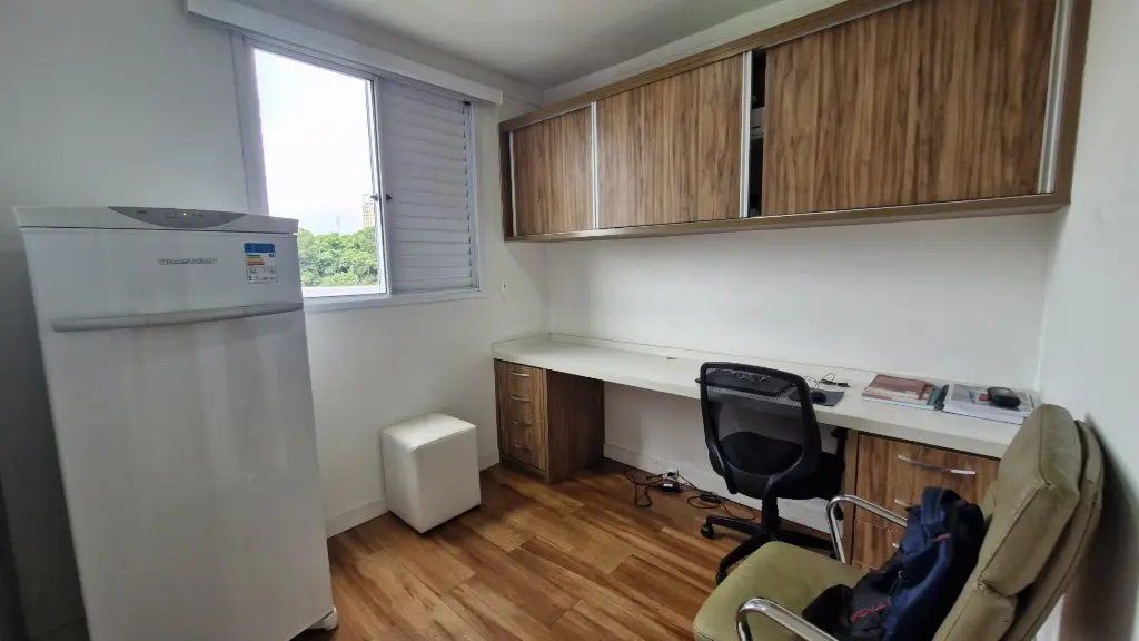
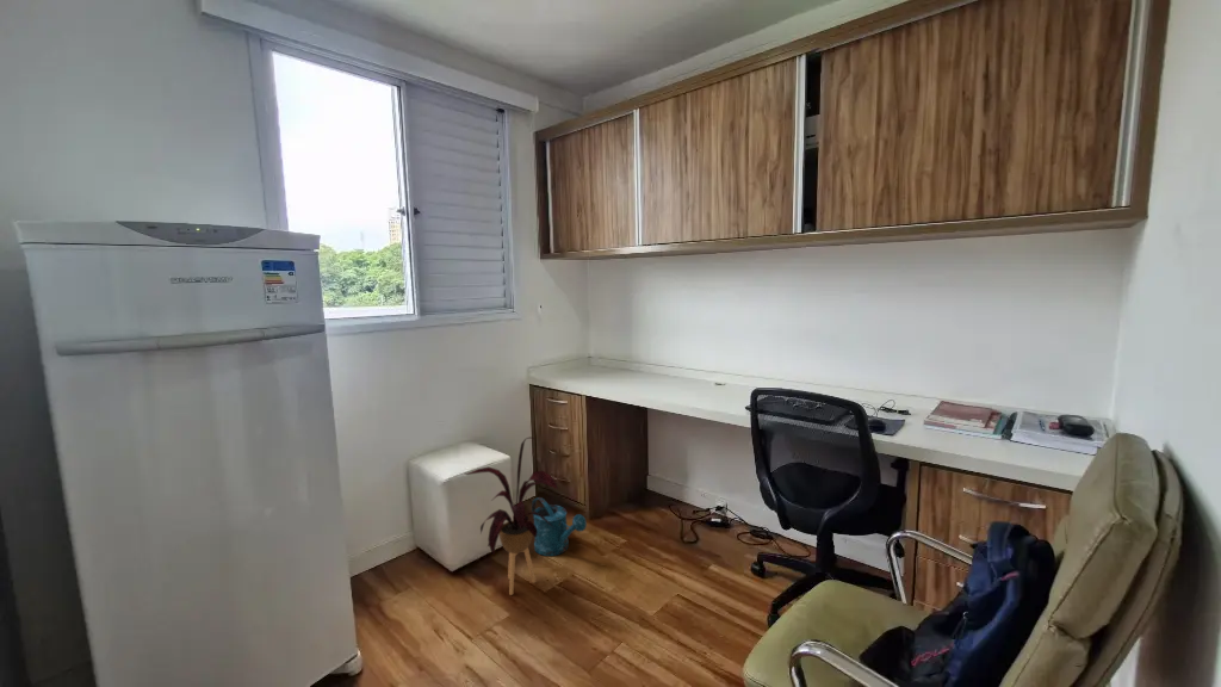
+ house plant [464,435,559,596]
+ watering can [531,496,588,557]
